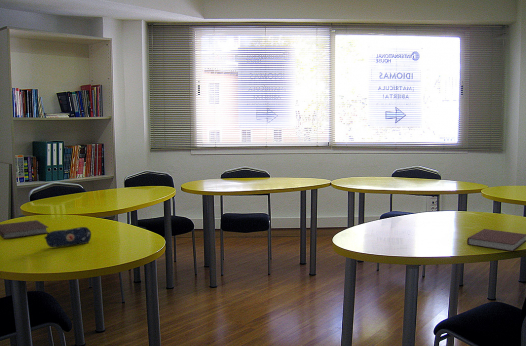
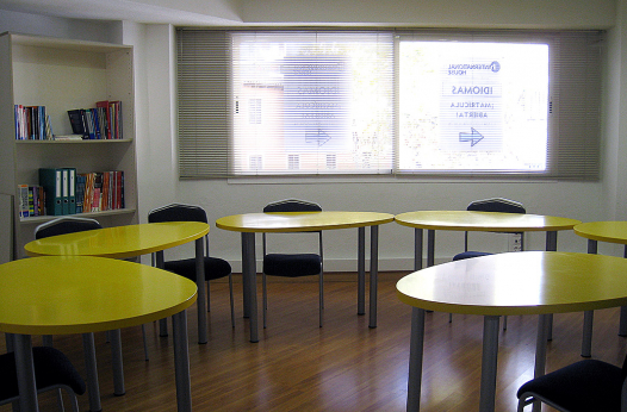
- pencil case [43,226,92,248]
- notebook [0,219,50,240]
- notebook [466,228,526,252]
